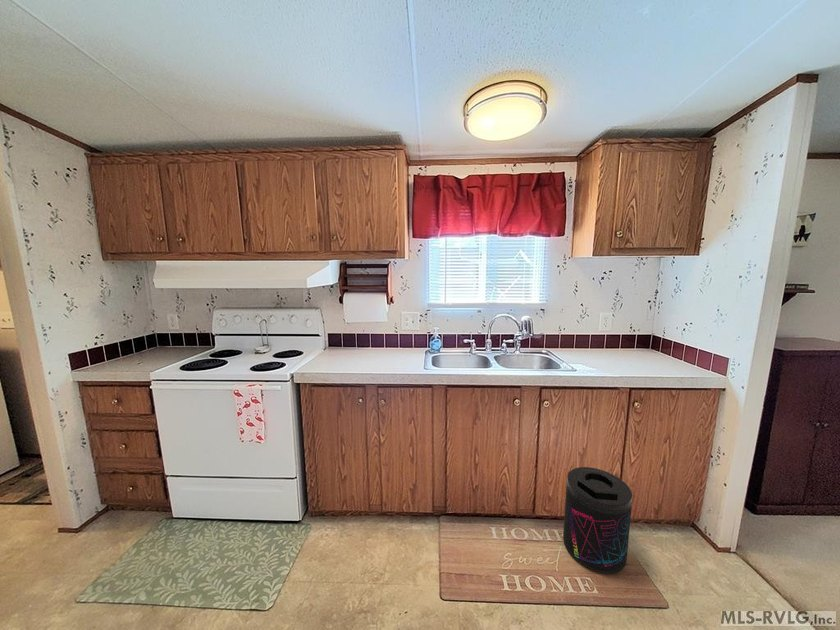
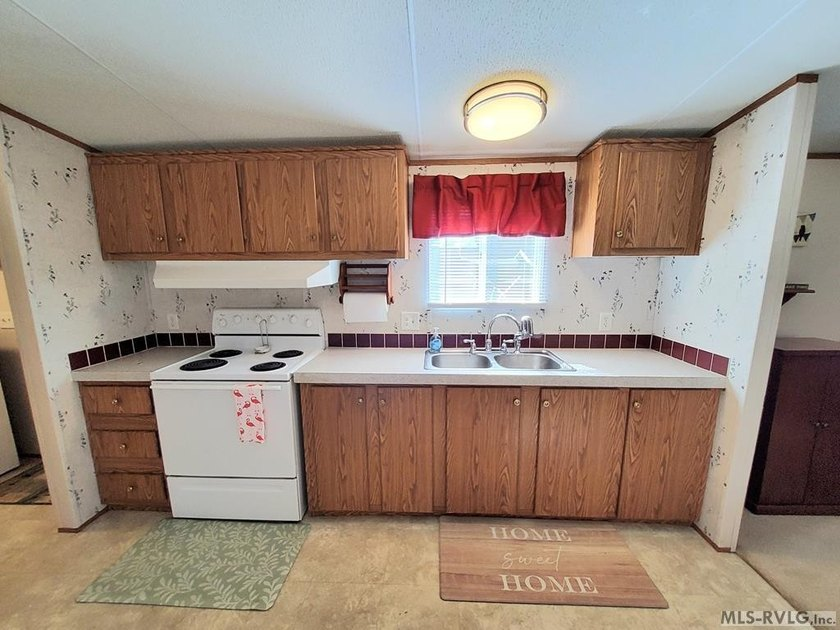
- supplement container [562,466,633,574]
